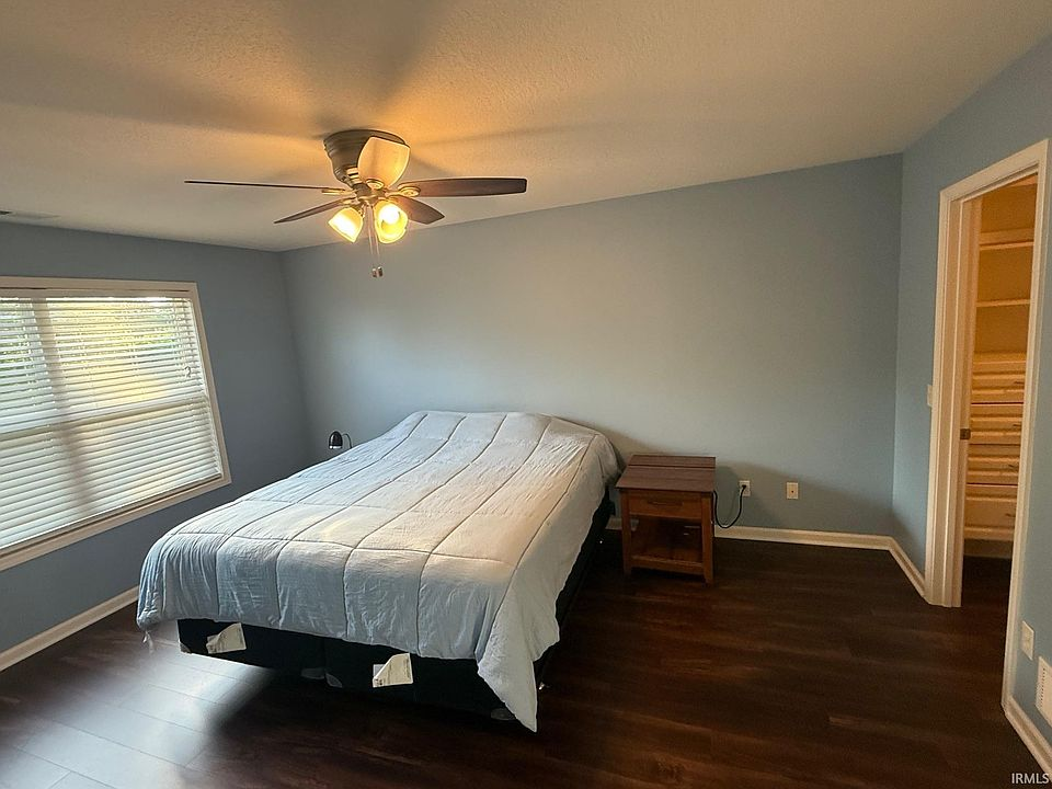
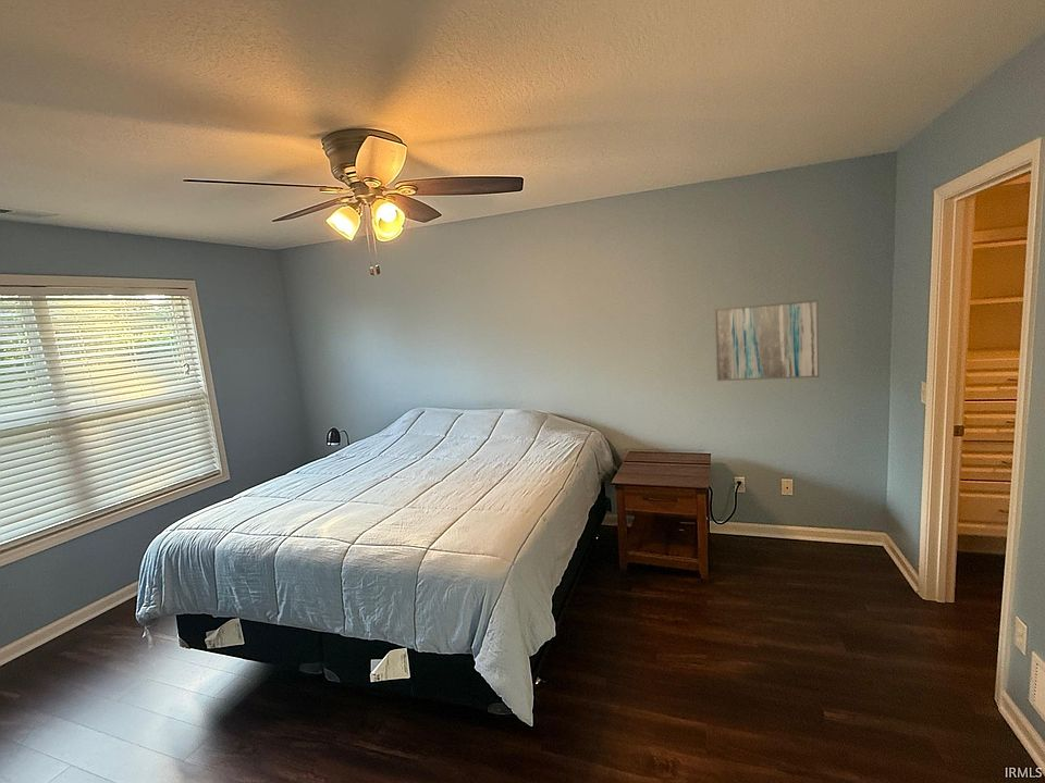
+ wall art [713,299,820,382]
